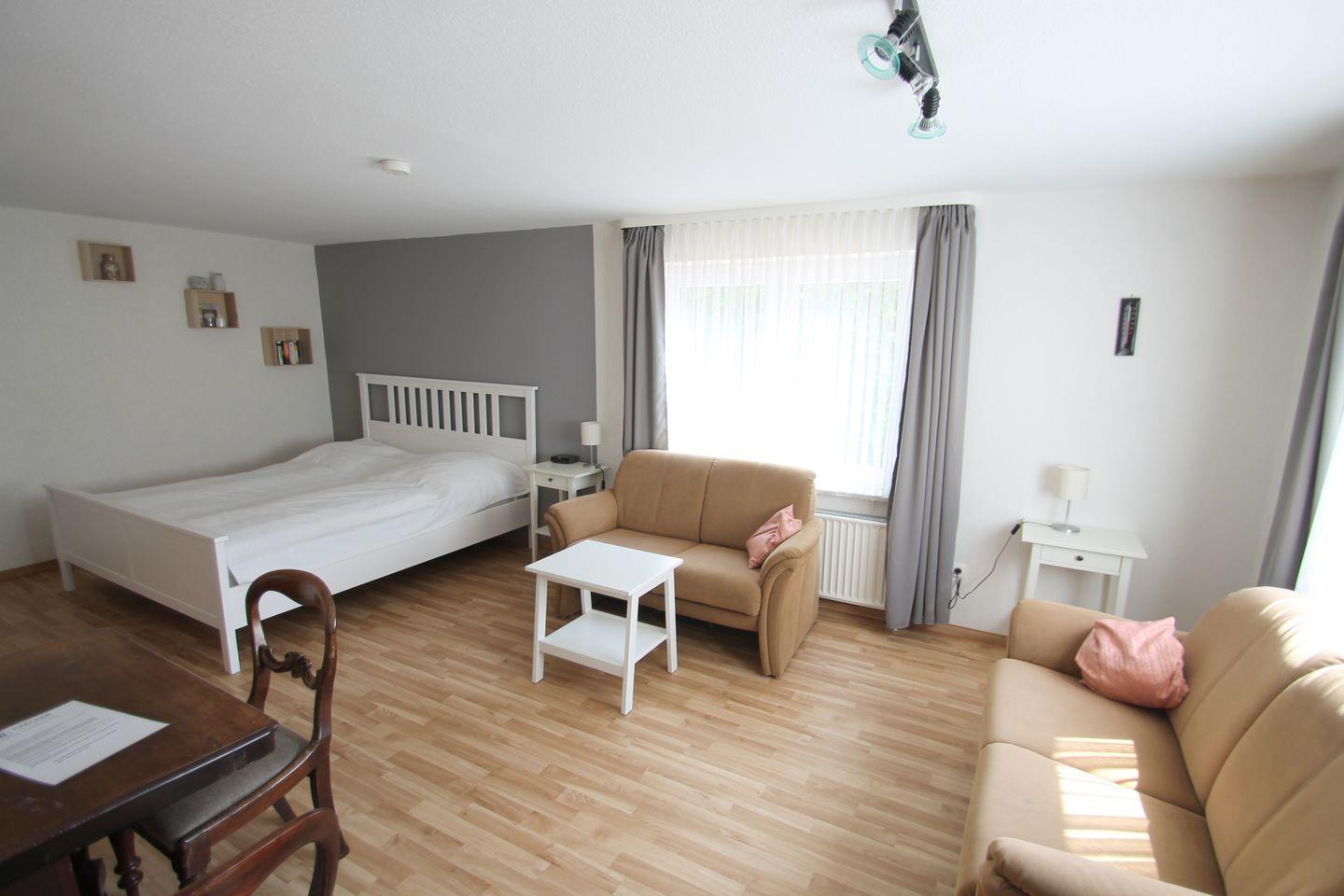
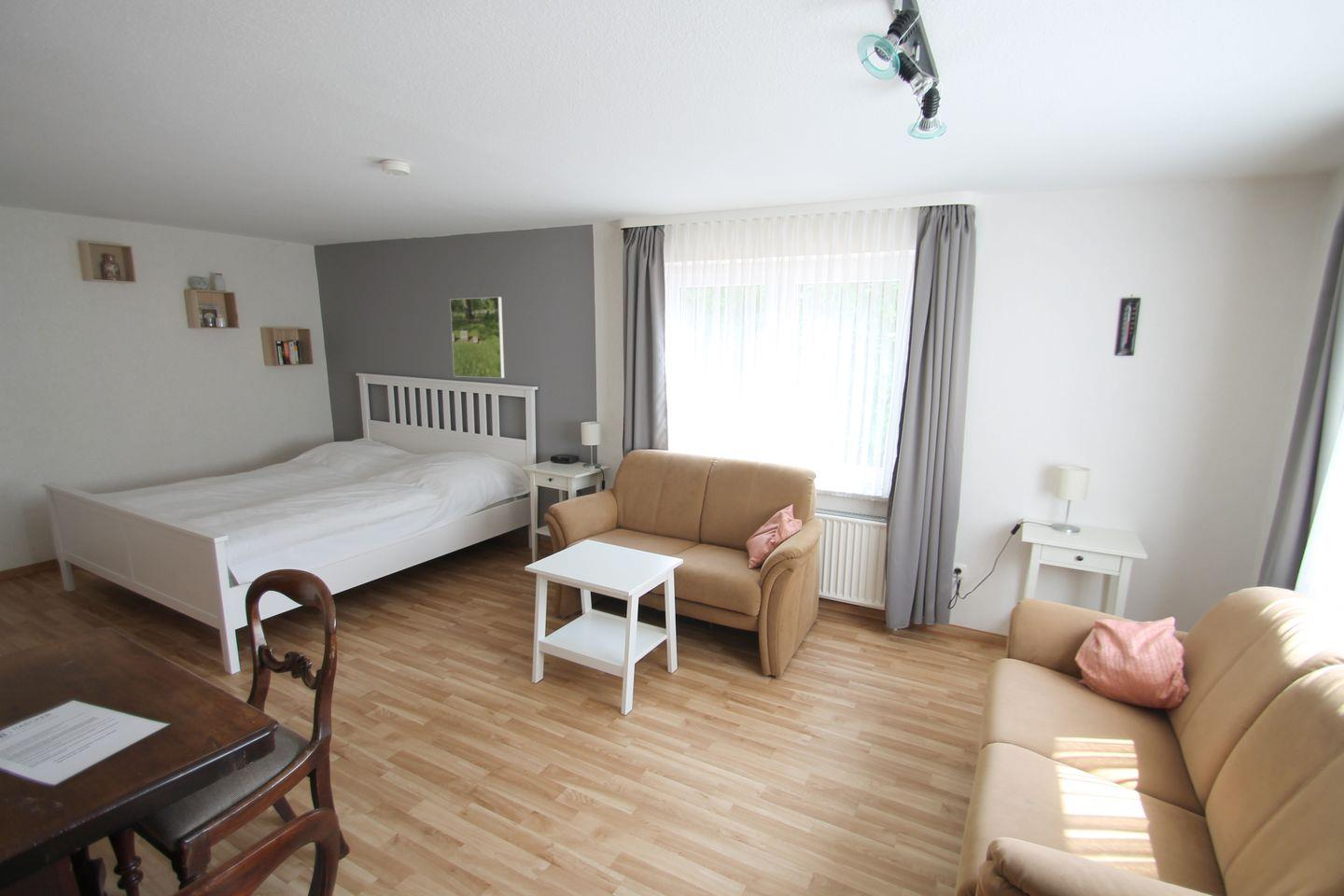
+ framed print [449,296,505,379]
